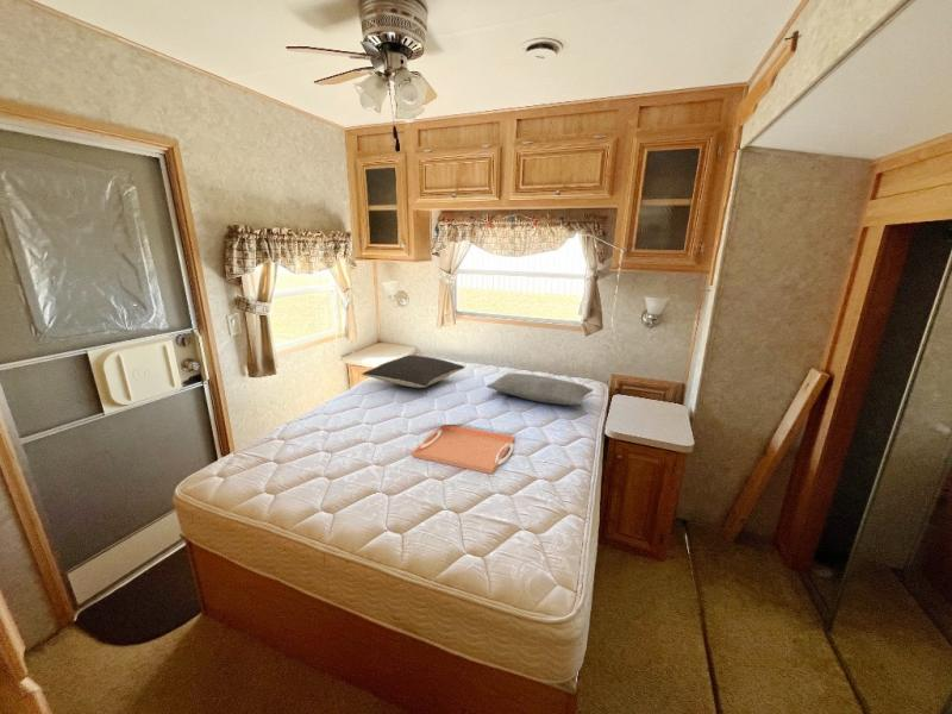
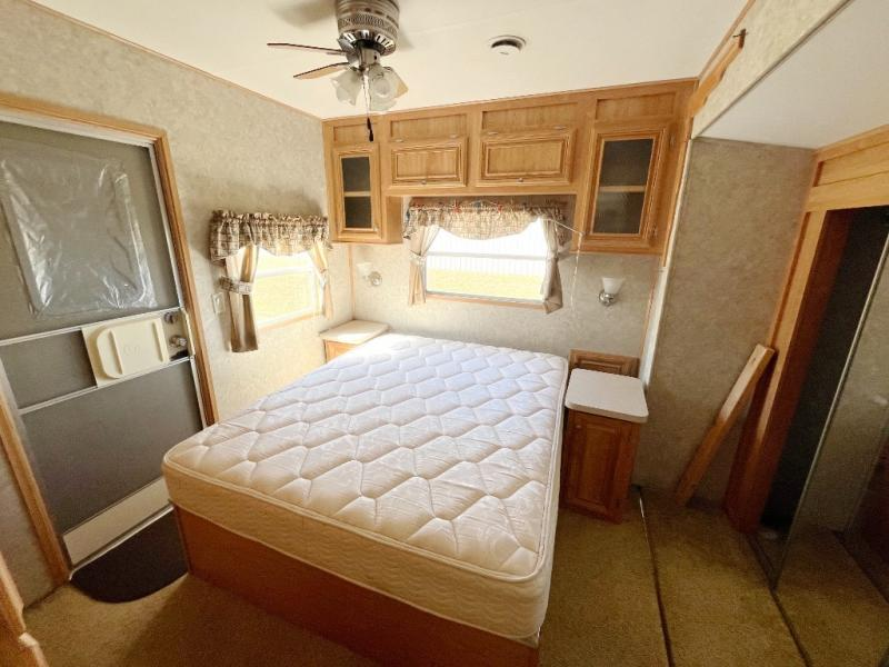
- pillow [486,372,595,406]
- pillow [361,353,466,389]
- serving tray [411,424,516,475]
